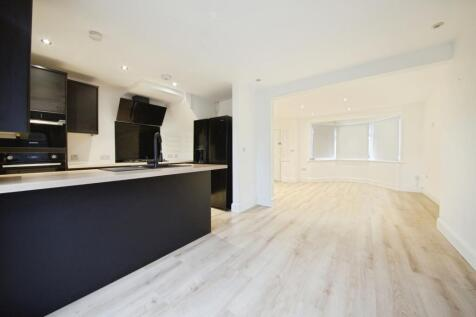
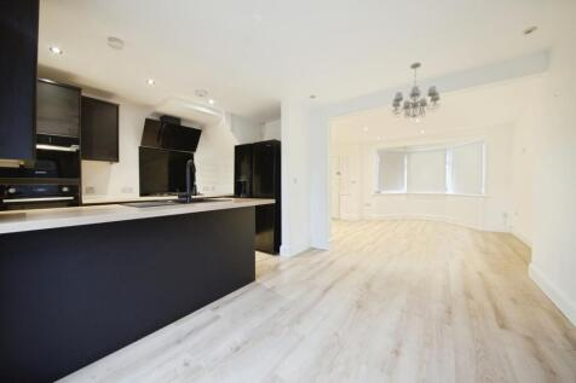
+ chandelier [391,62,442,118]
